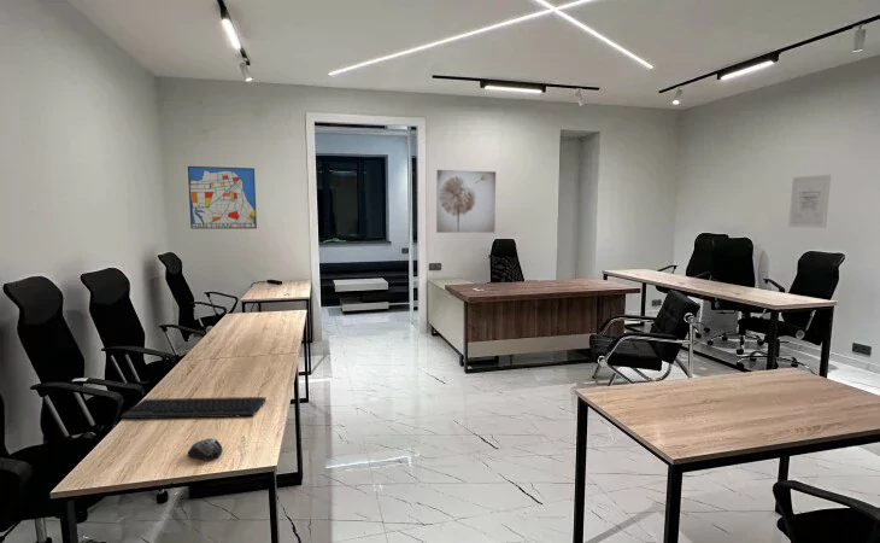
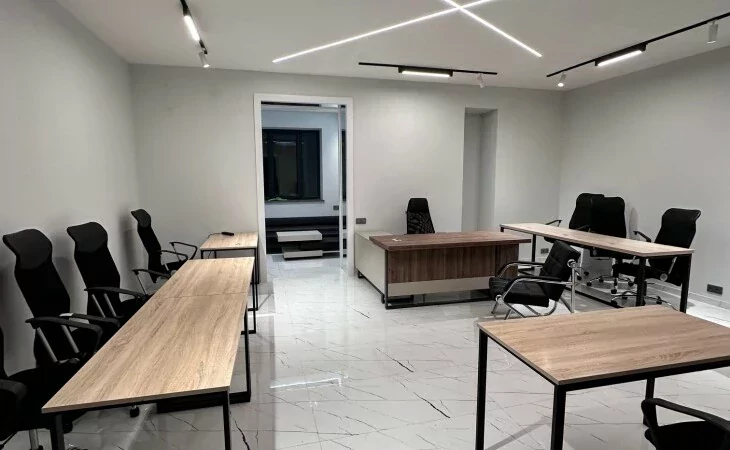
- computer mouse [187,438,224,462]
- wall art [187,165,258,229]
- wall art [787,174,832,229]
- keyboard [119,396,268,420]
- wall art [435,169,497,234]
